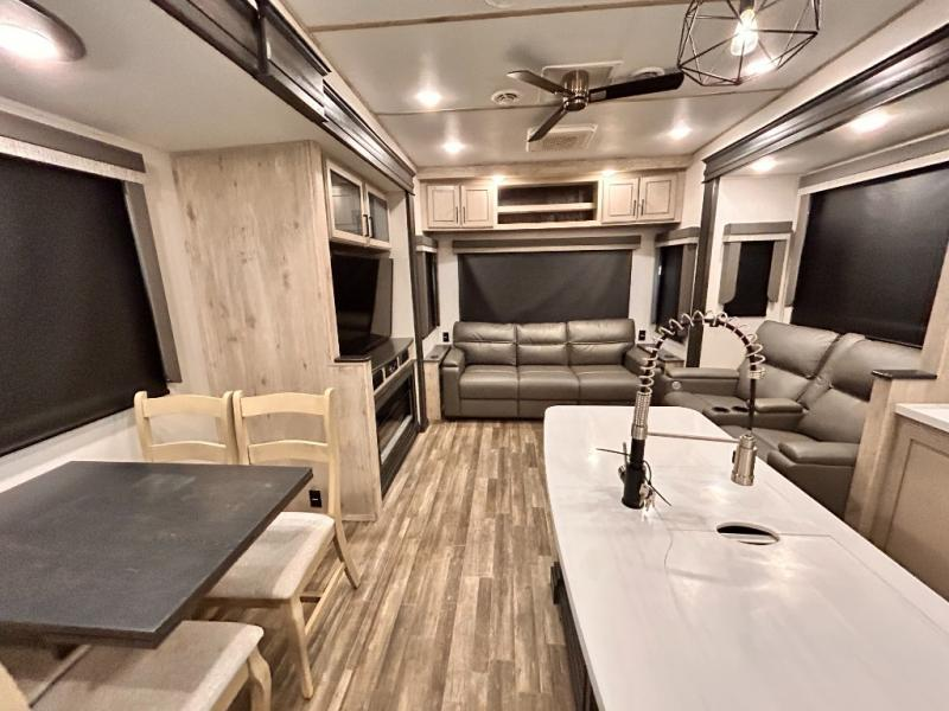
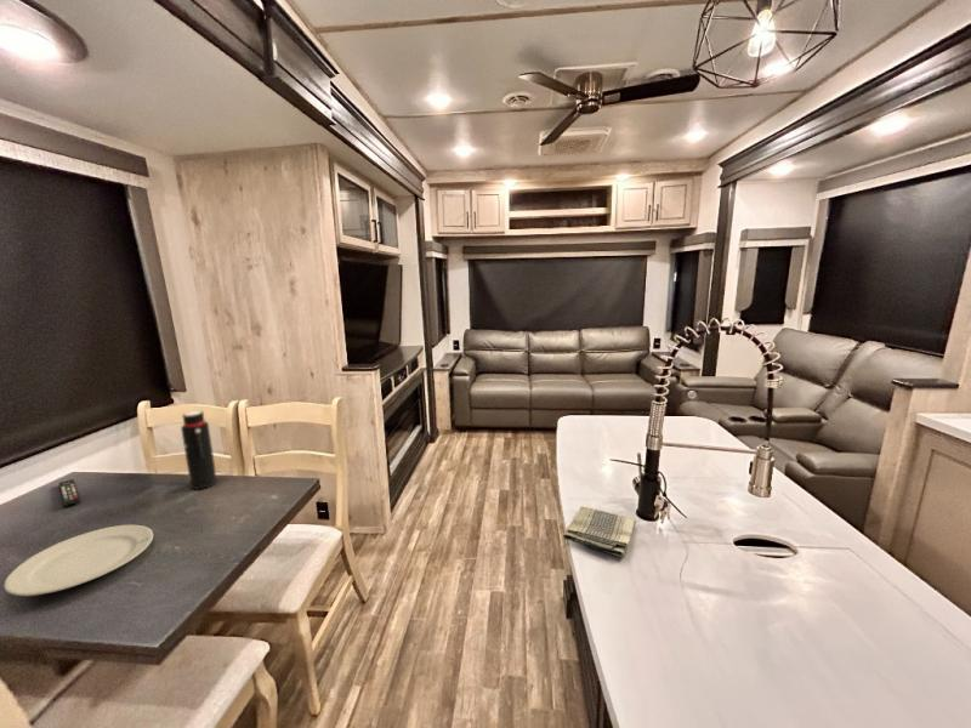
+ water bottle [180,410,218,490]
+ dish towel [562,505,637,558]
+ remote control [57,478,81,507]
+ chinaware [2,524,154,597]
